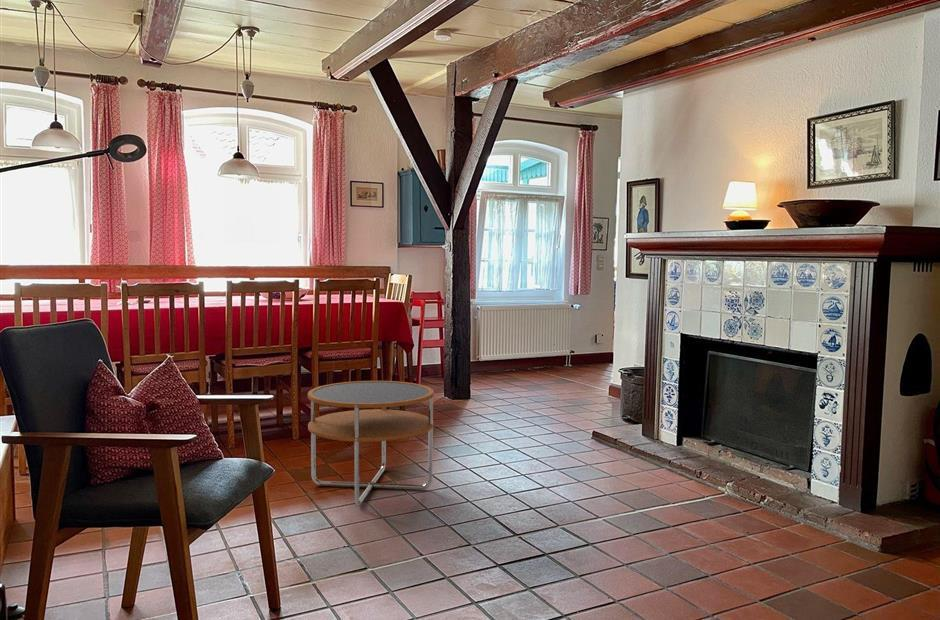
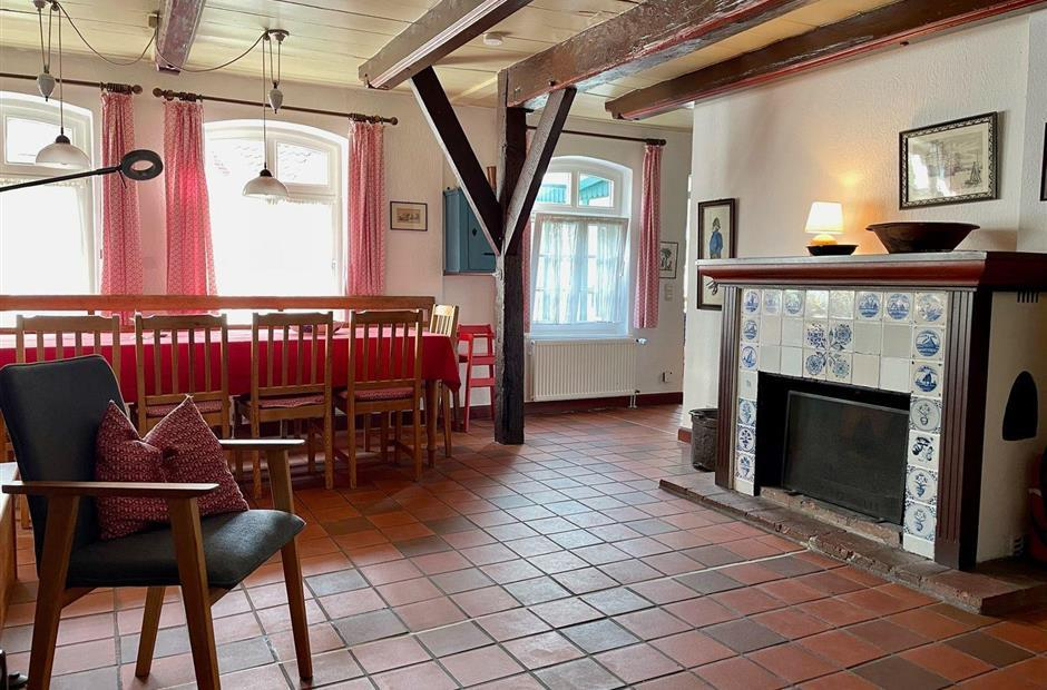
- side table [307,380,435,506]
